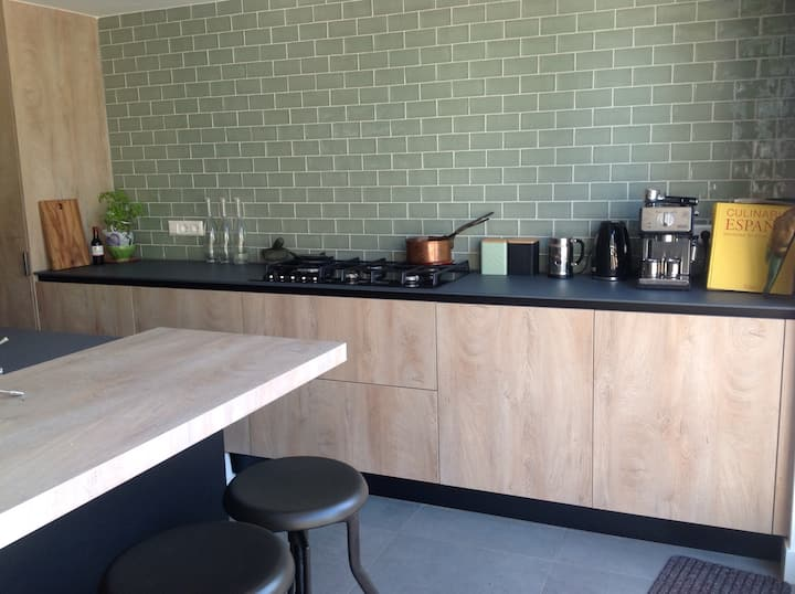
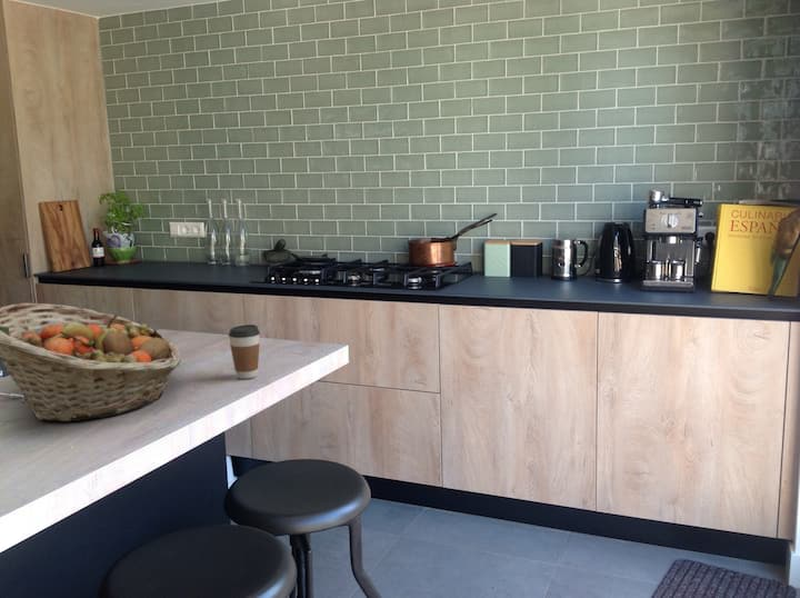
+ fruit basket [0,302,182,422]
+ coffee cup [228,323,261,380]
